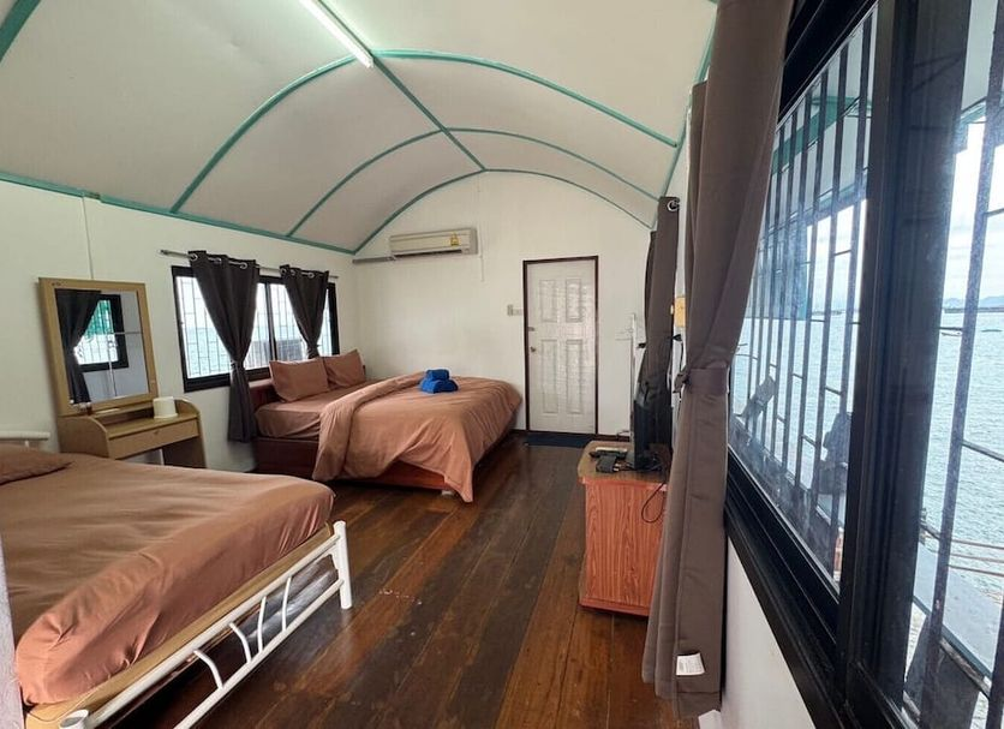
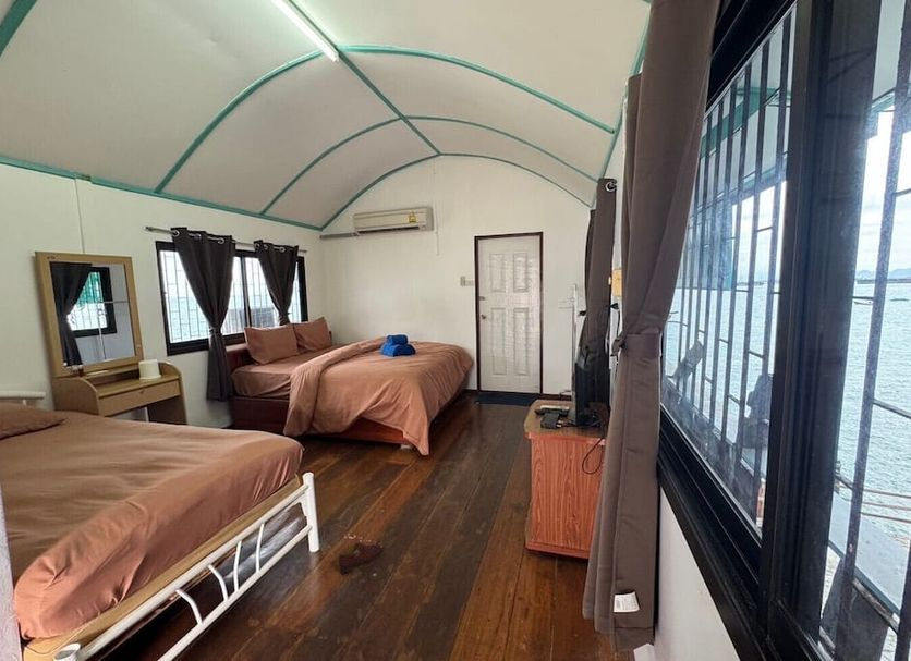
+ shoe [338,541,384,575]
